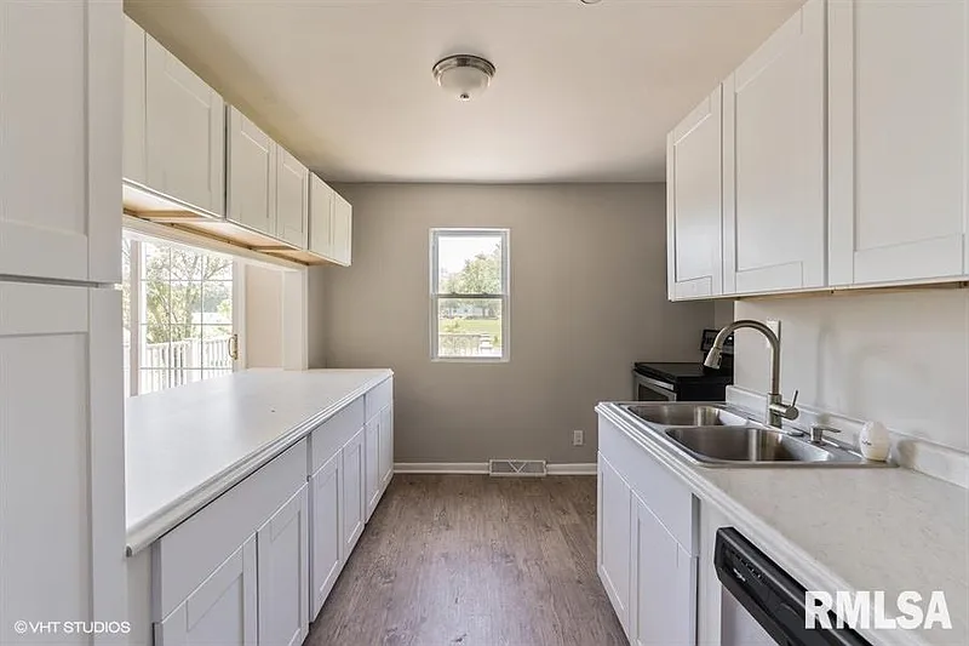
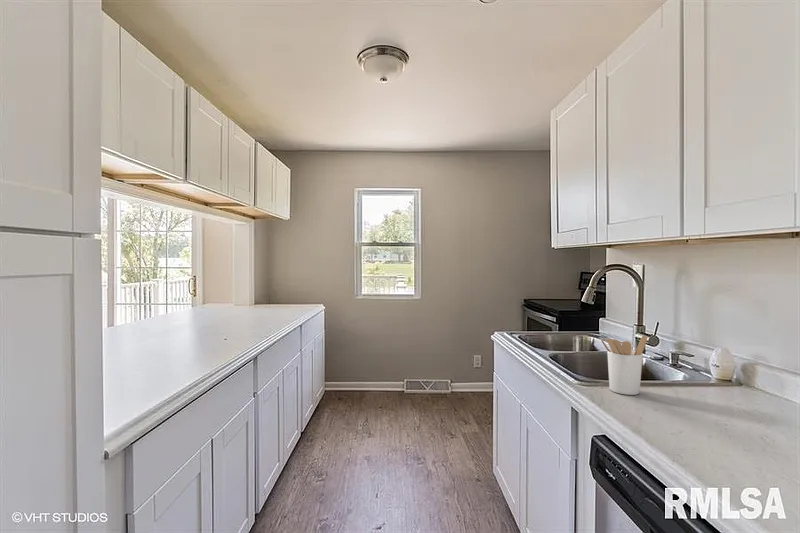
+ utensil holder [600,334,648,396]
